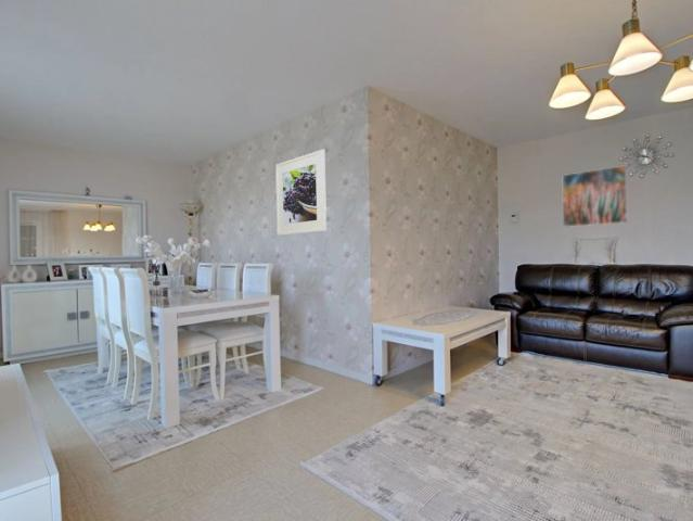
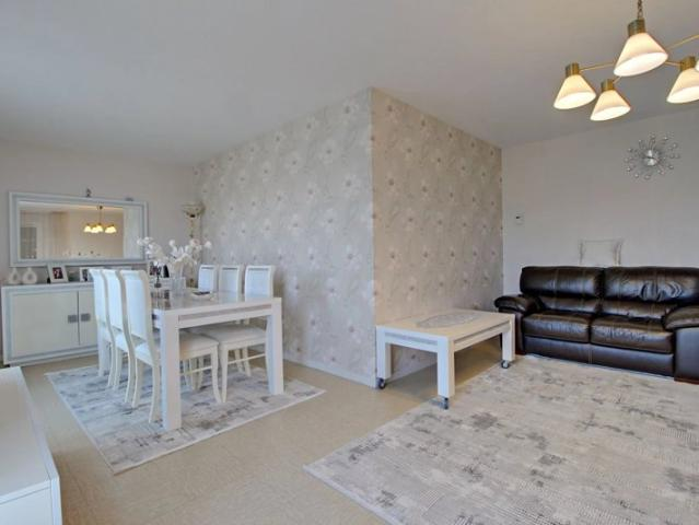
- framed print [562,165,629,228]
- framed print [274,149,328,237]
